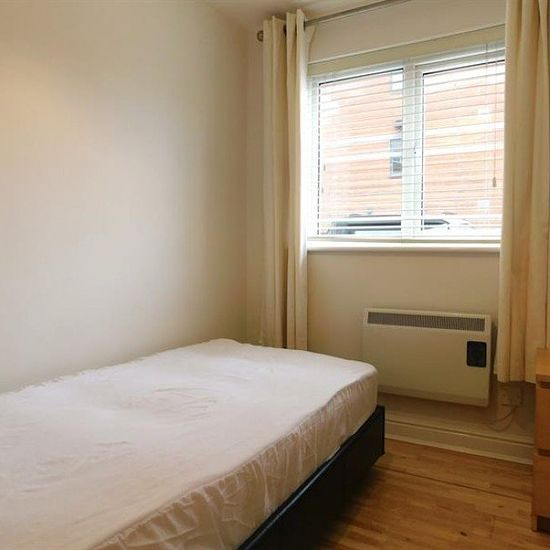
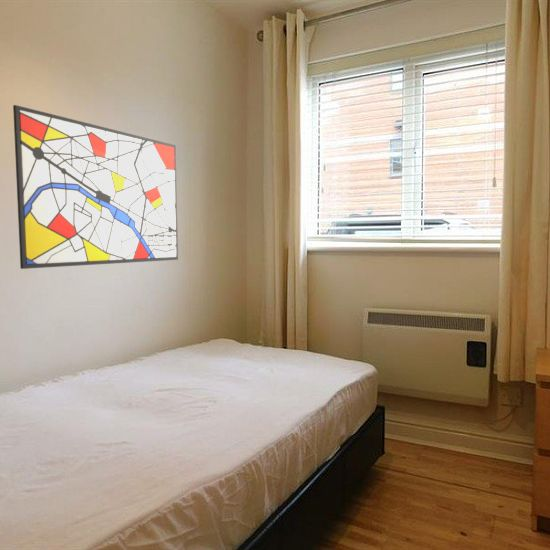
+ wall art [12,104,179,270]
